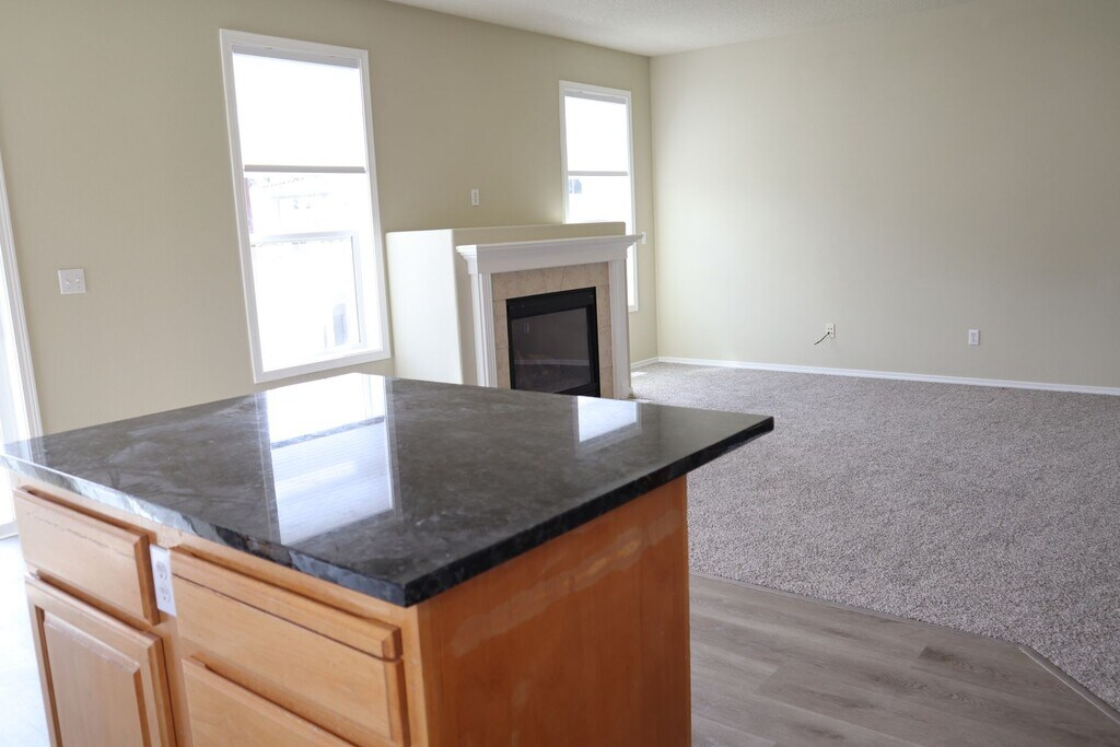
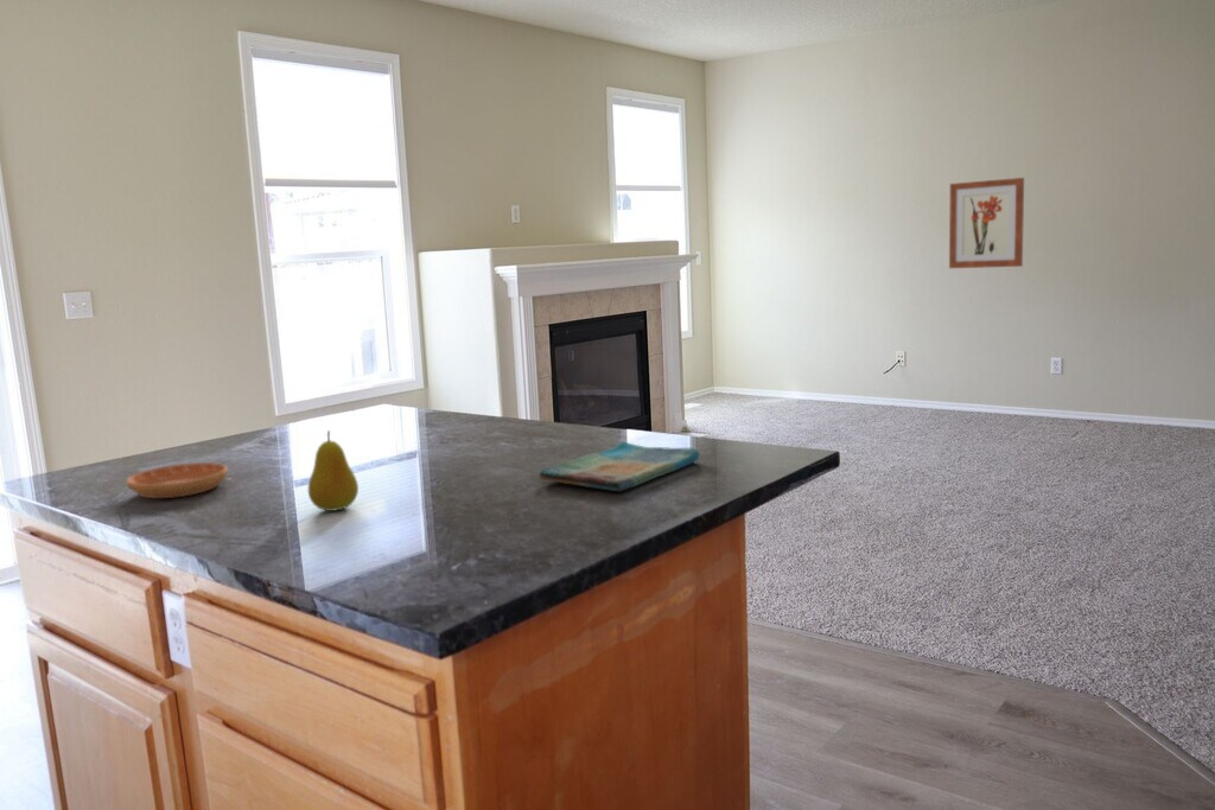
+ wall art [948,177,1025,269]
+ fruit [307,429,360,512]
+ dish towel [537,440,701,492]
+ saucer [125,461,229,499]
